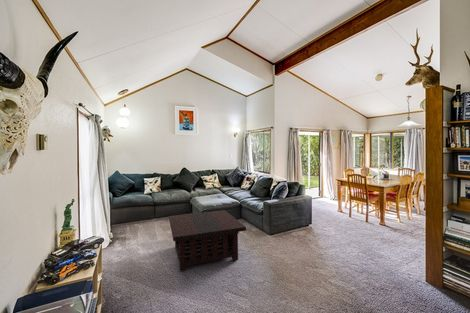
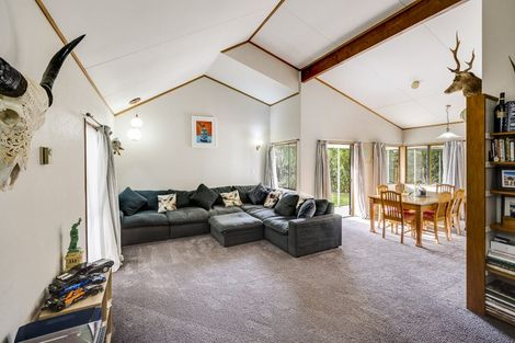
- coffee table [168,209,247,272]
